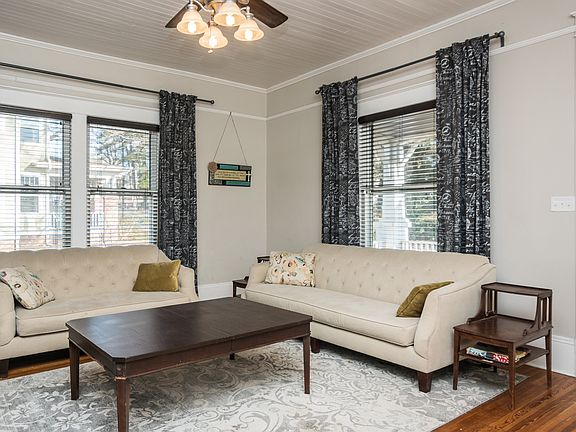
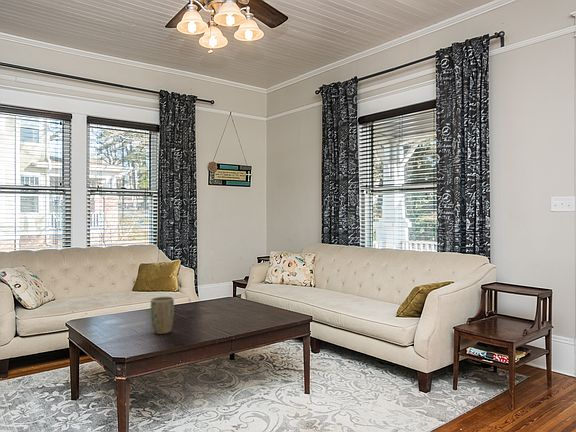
+ plant pot [150,296,175,335]
